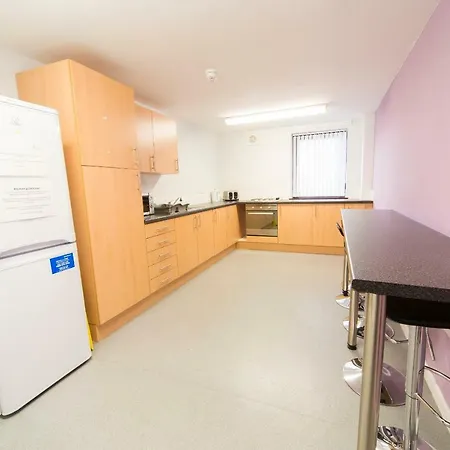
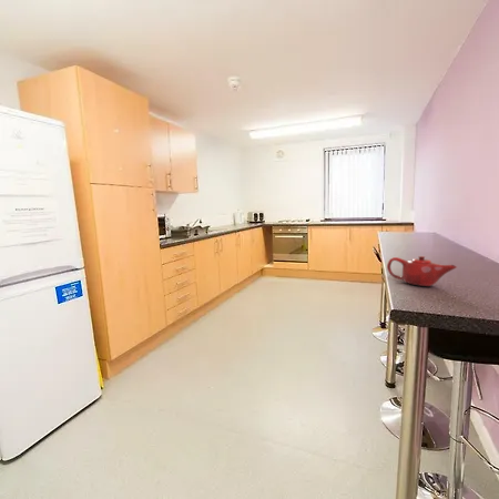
+ teapot [386,255,458,287]
